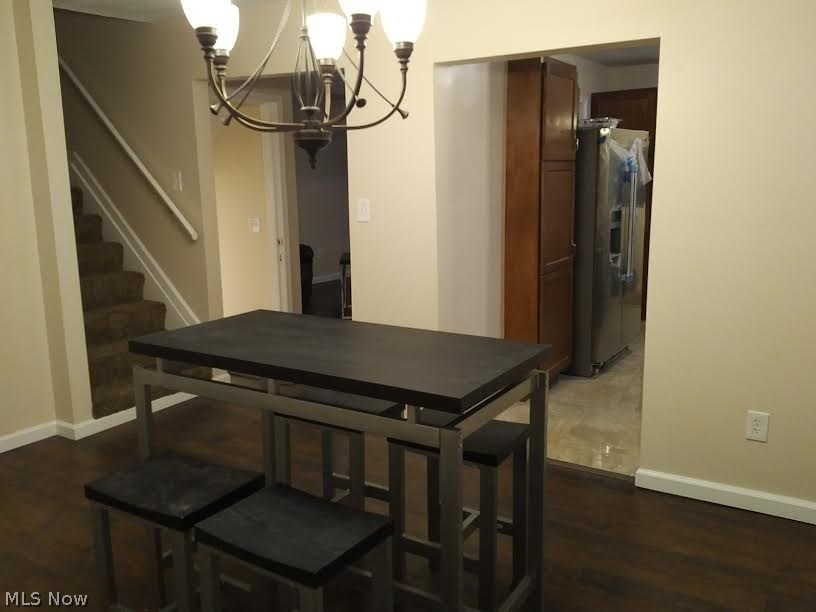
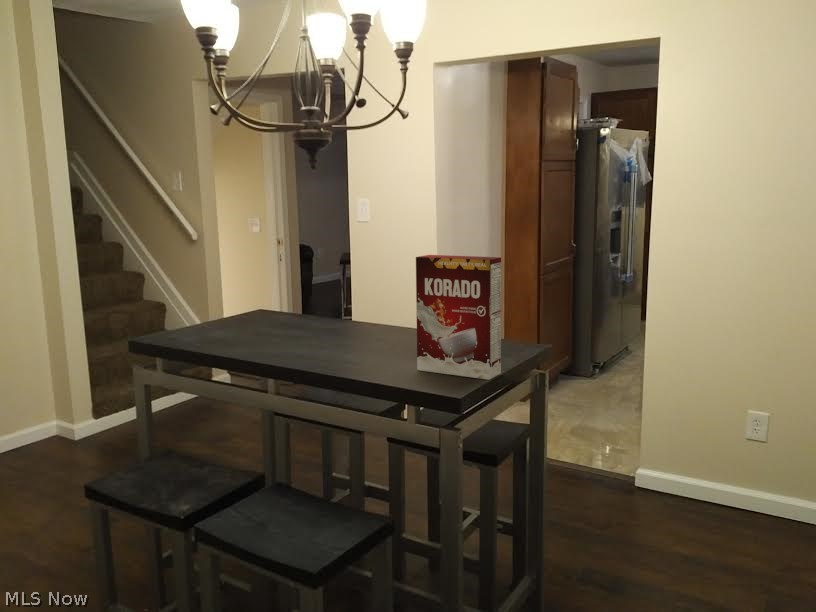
+ cereal box [415,254,502,381]
